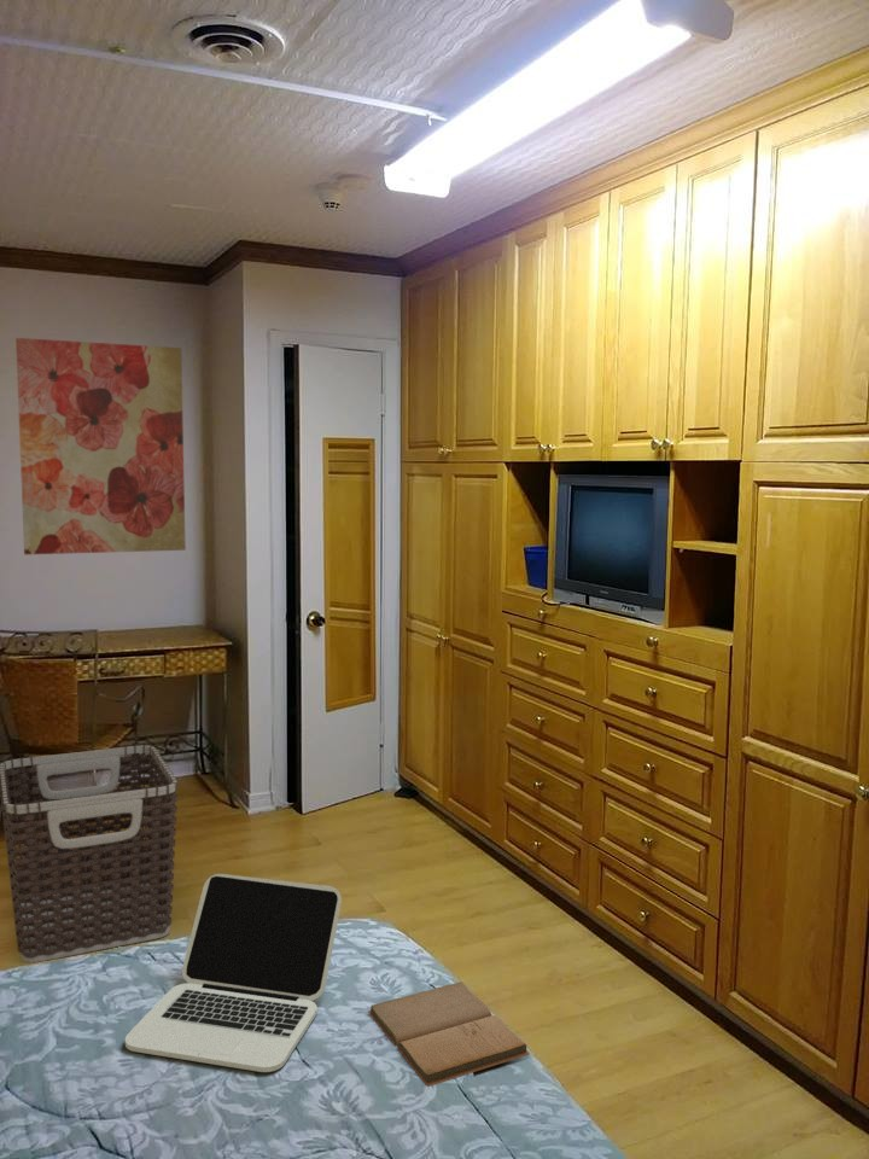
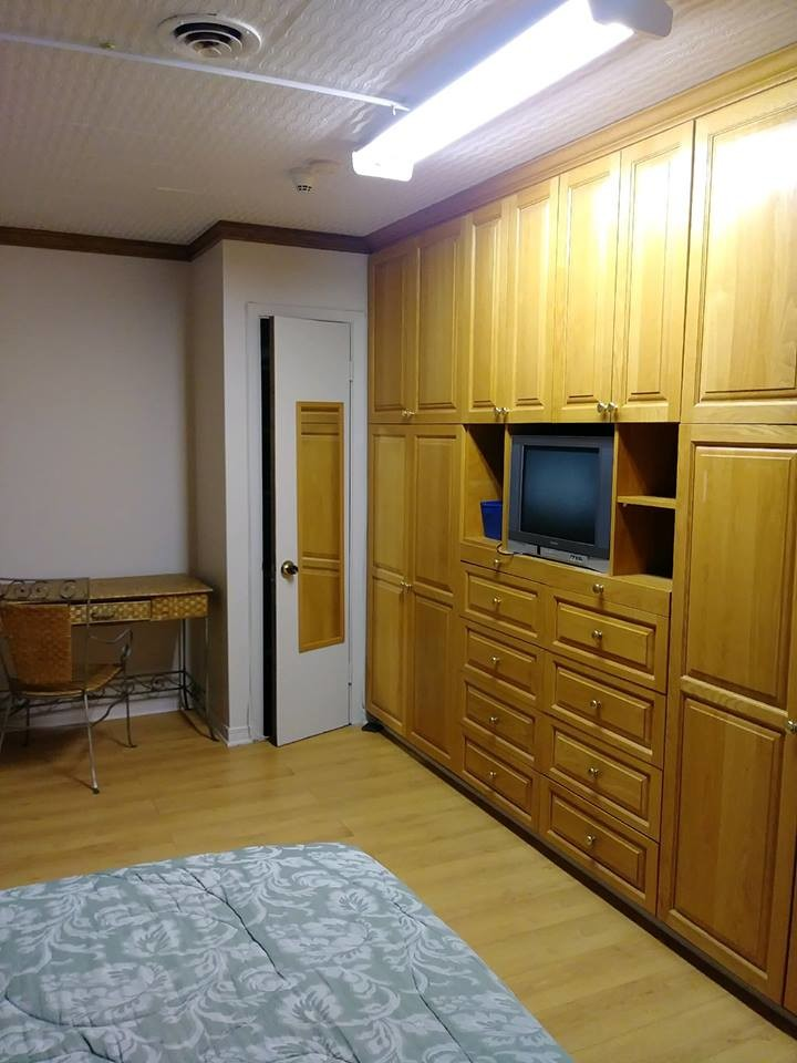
- laptop [124,873,343,1073]
- wall art [14,337,187,555]
- book [367,980,531,1088]
- clothes hamper [0,744,179,963]
